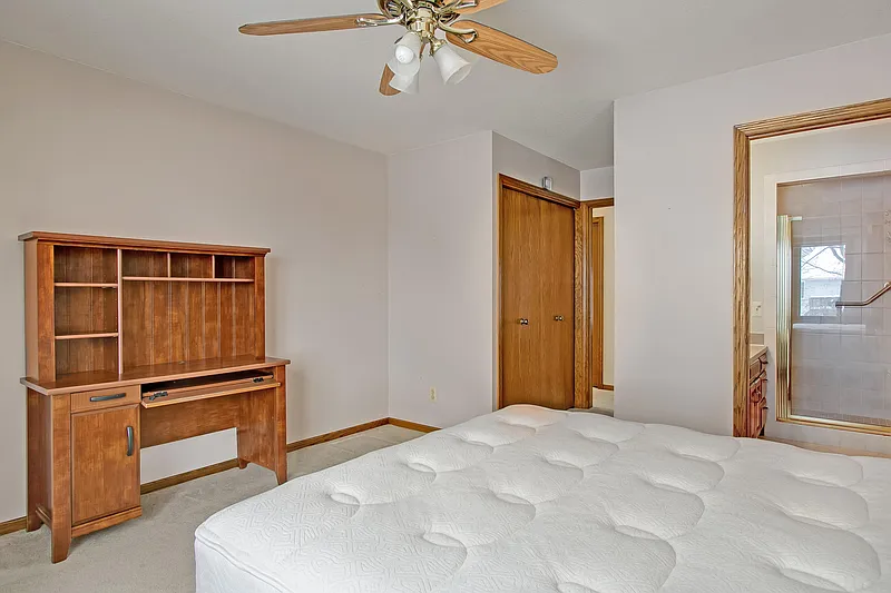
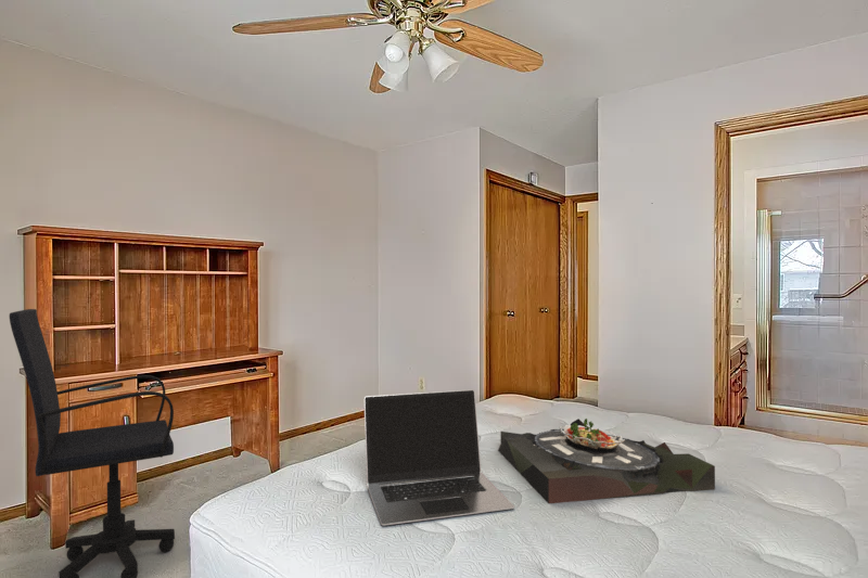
+ laptop [362,388,515,527]
+ office chair [9,308,176,578]
+ serving tray [497,418,716,504]
